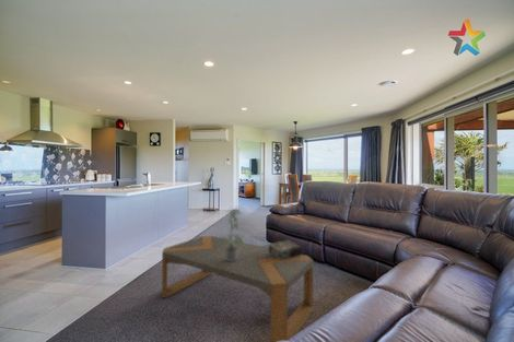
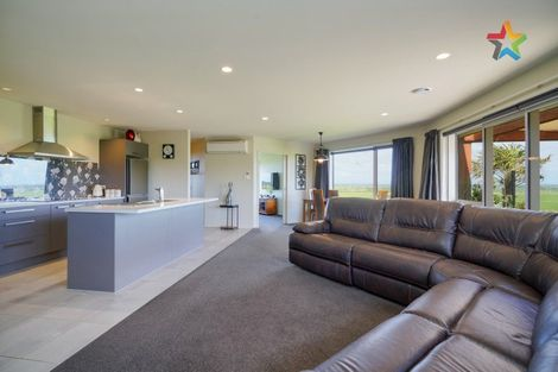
- decorative box [268,238,303,260]
- coffee table [161,235,314,342]
- potted plant [219,203,246,261]
